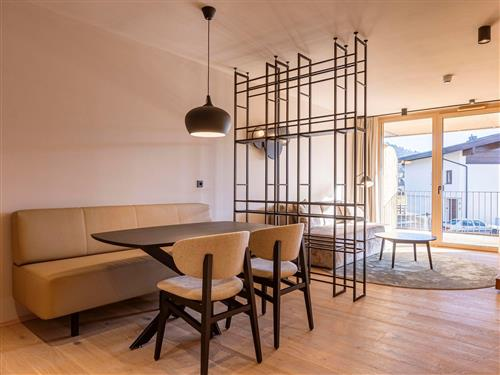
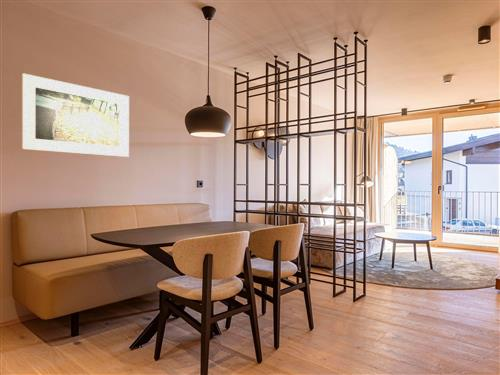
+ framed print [21,72,130,158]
